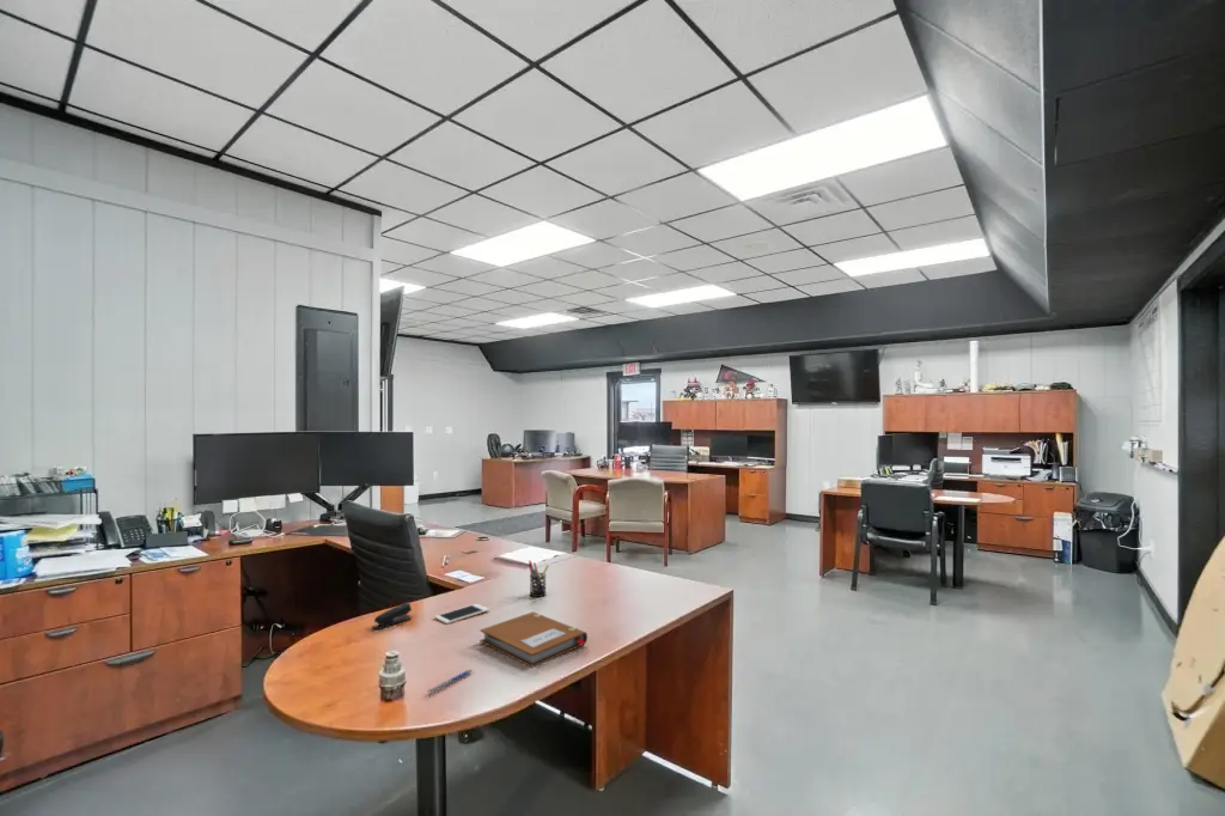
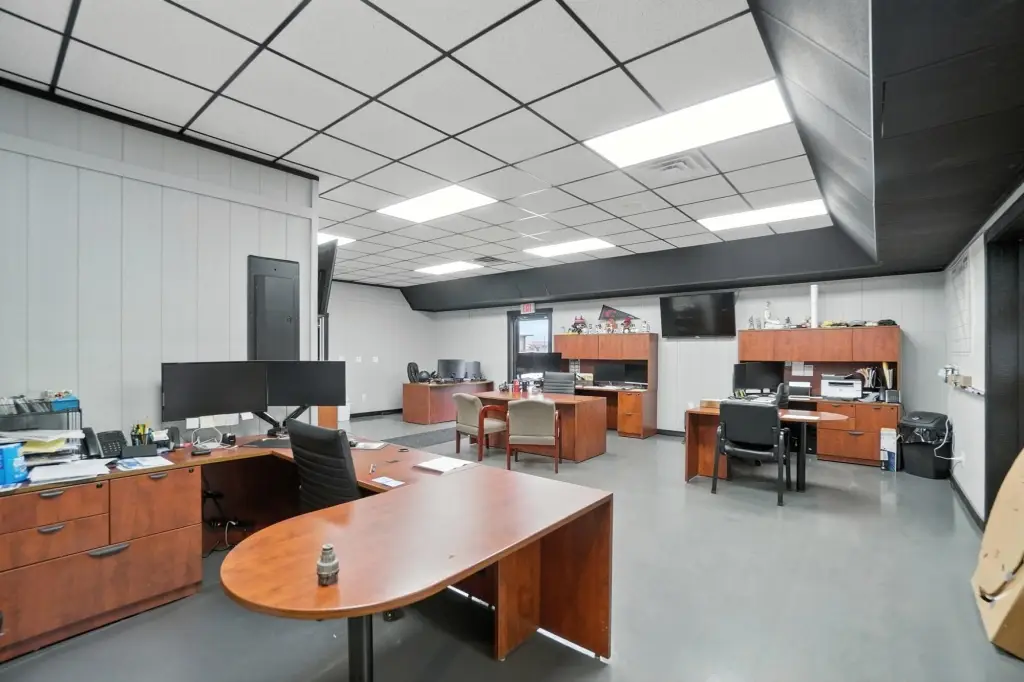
- pen holder [526,560,550,598]
- cell phone [433,603,490,625]
- pen [427,668,474,694]
- stapler [372,601,414,631]
- notebook [479,611,589,668]
